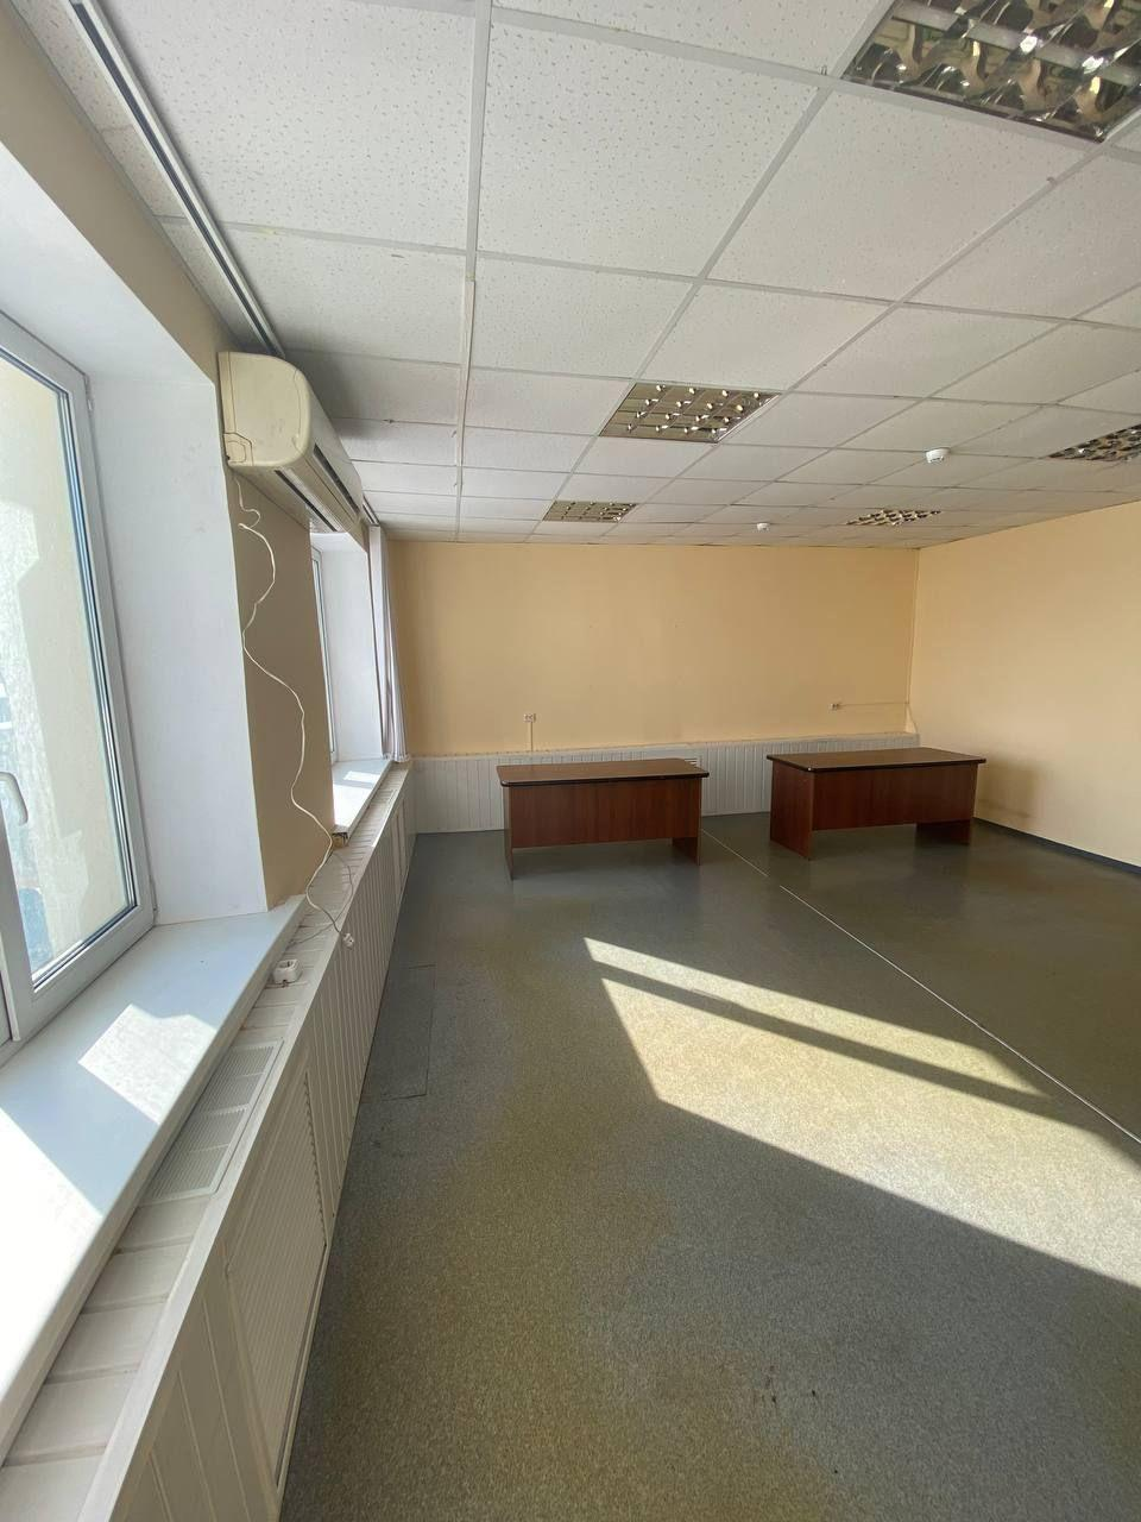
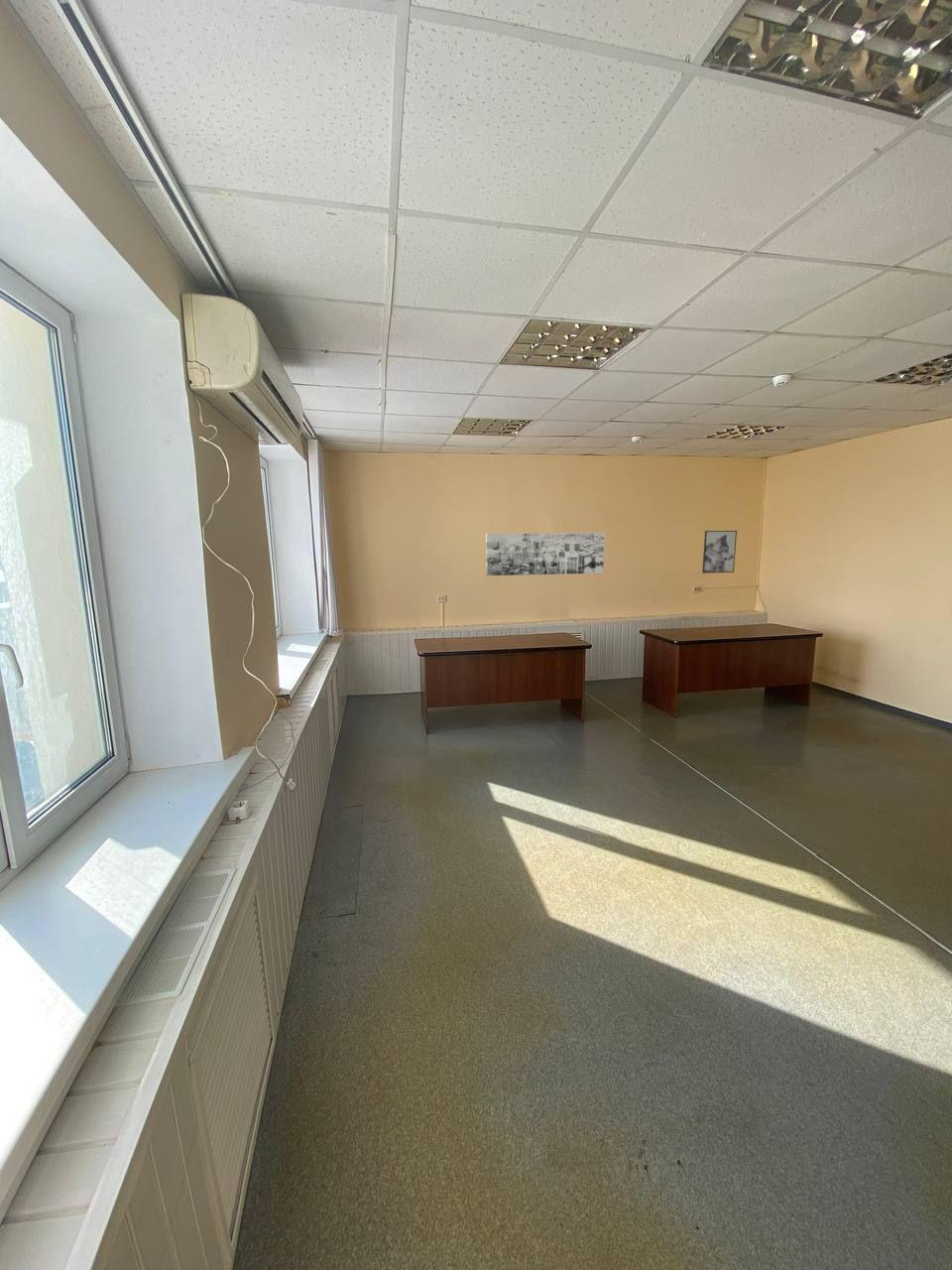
+ wall art [701,530,738,574]
+ wall art [485,532,605,576]
